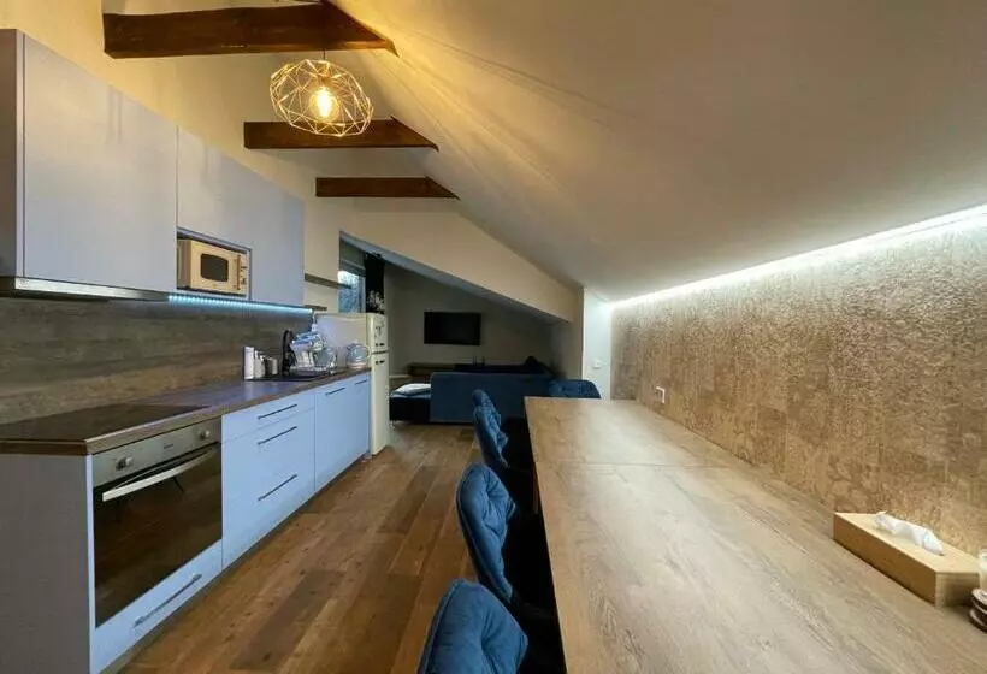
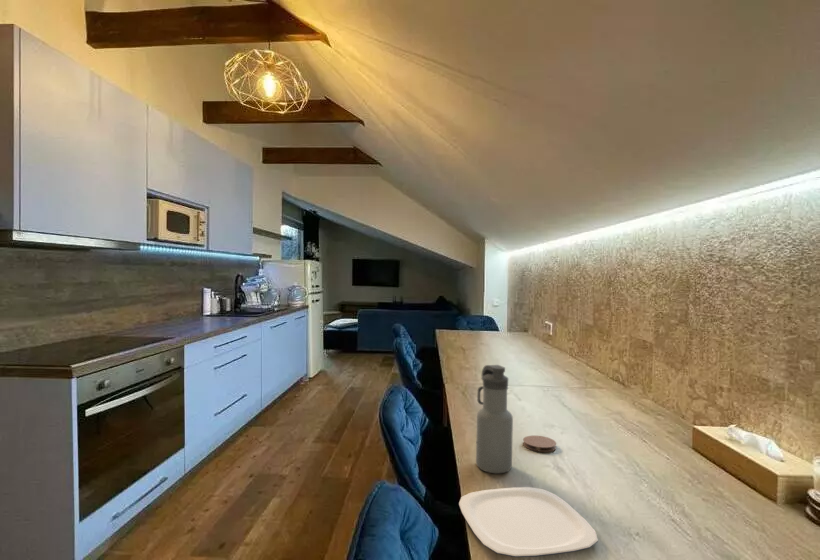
+ coaster [522,435,557,453]
+ water bottle [475,364,514,475]
+ plate [458,486,599,558]
